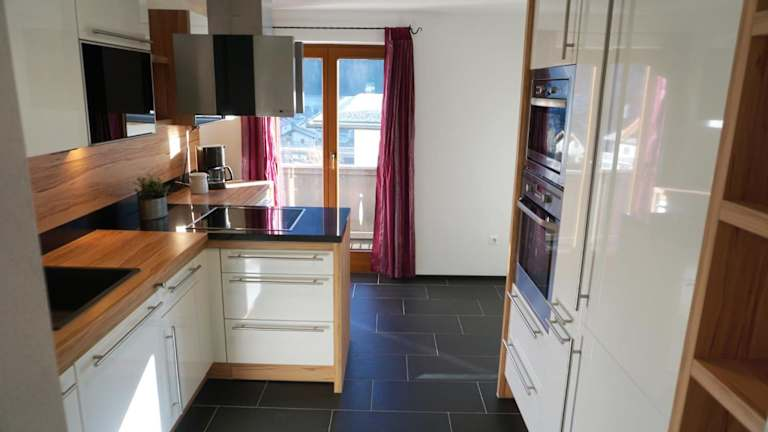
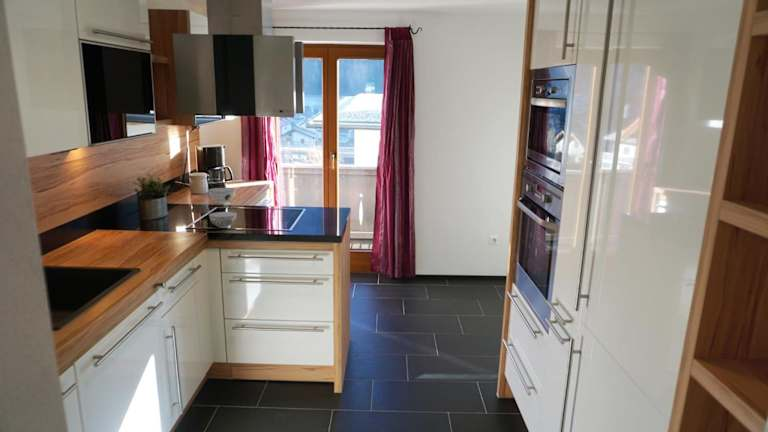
+ bowl [207,187,238,229]
